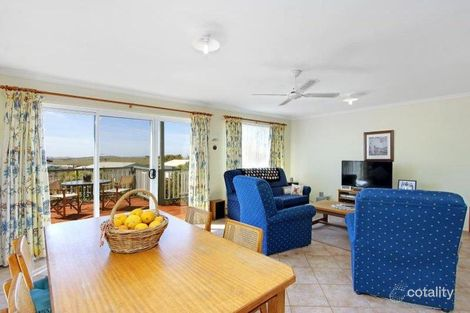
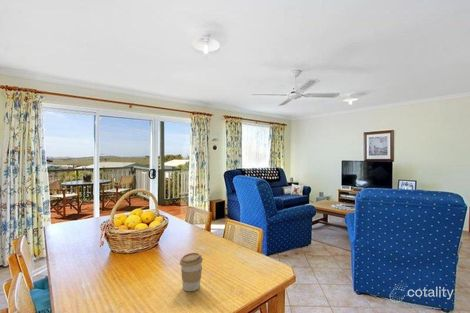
+ coffee cup [179,252,204,292]
